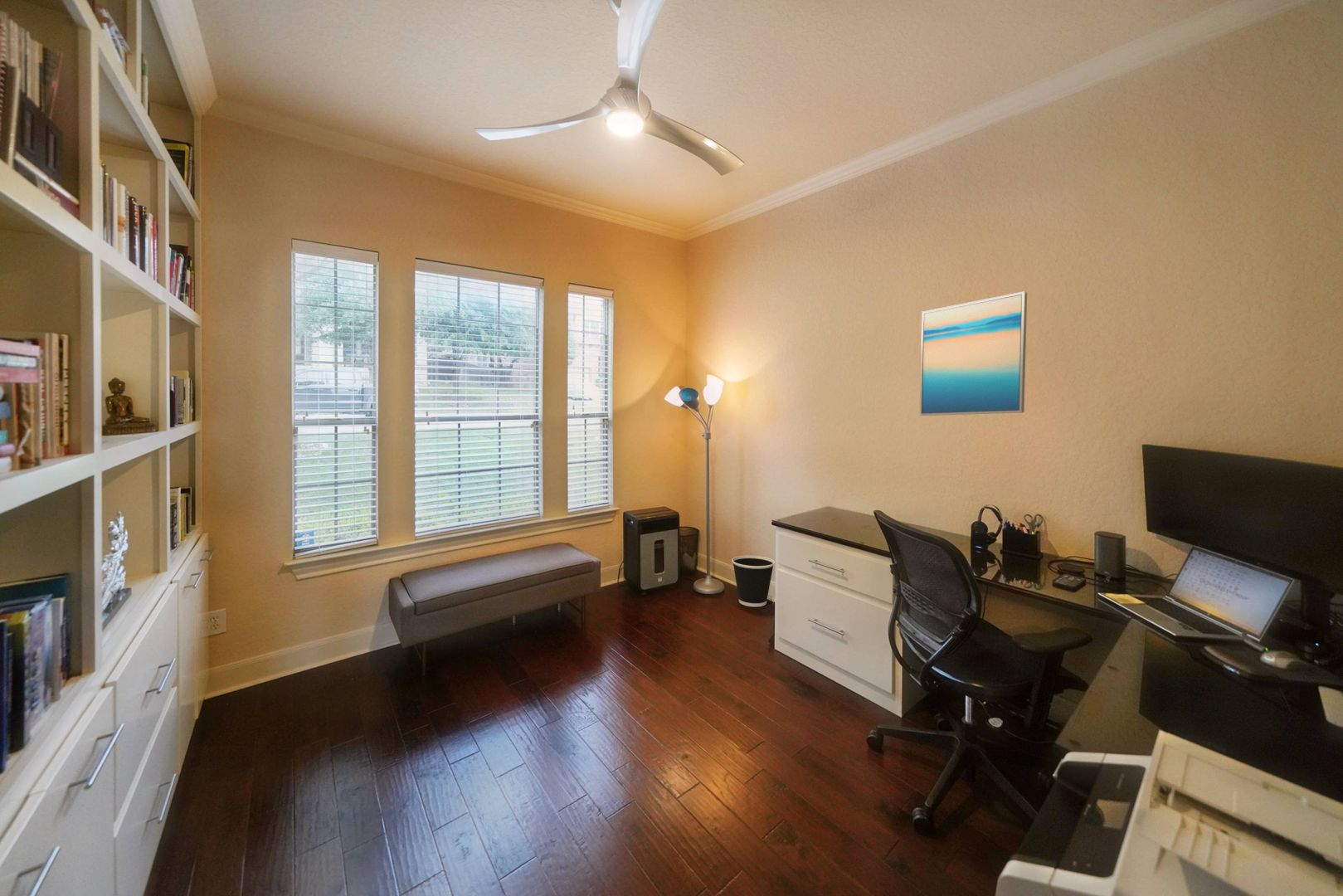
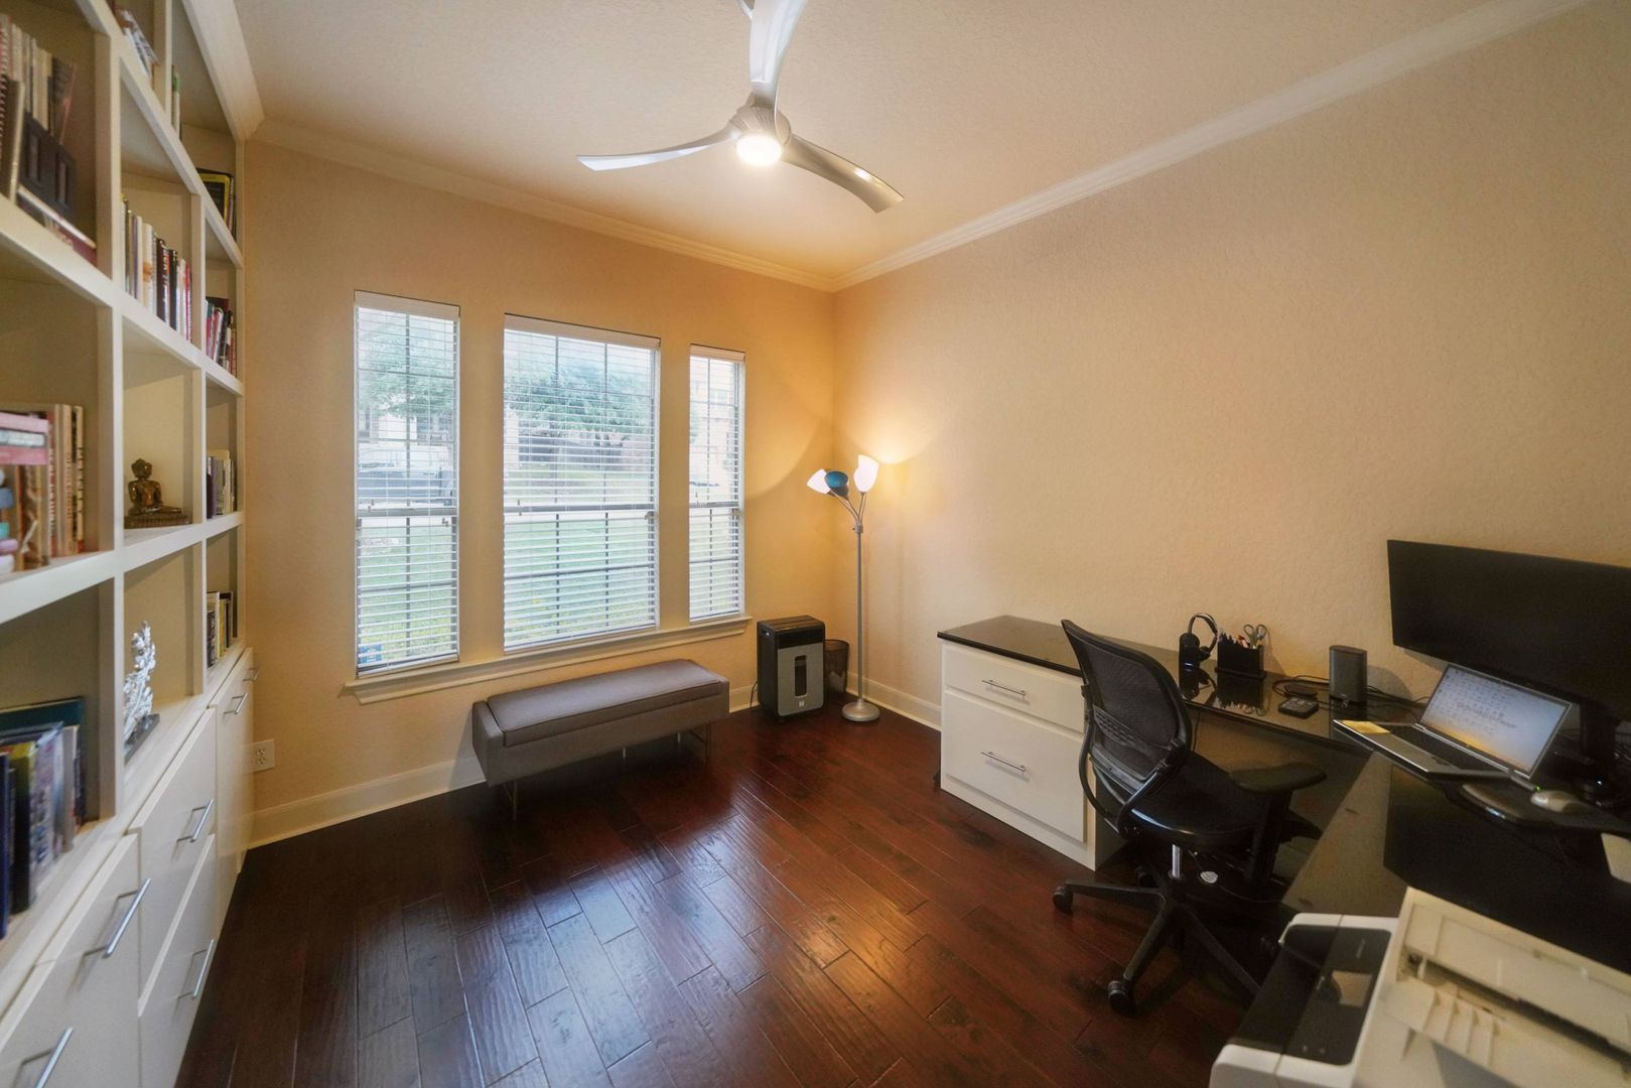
- wastebasket [731,555,776,607]
- wall art [919,290,1028,416]
